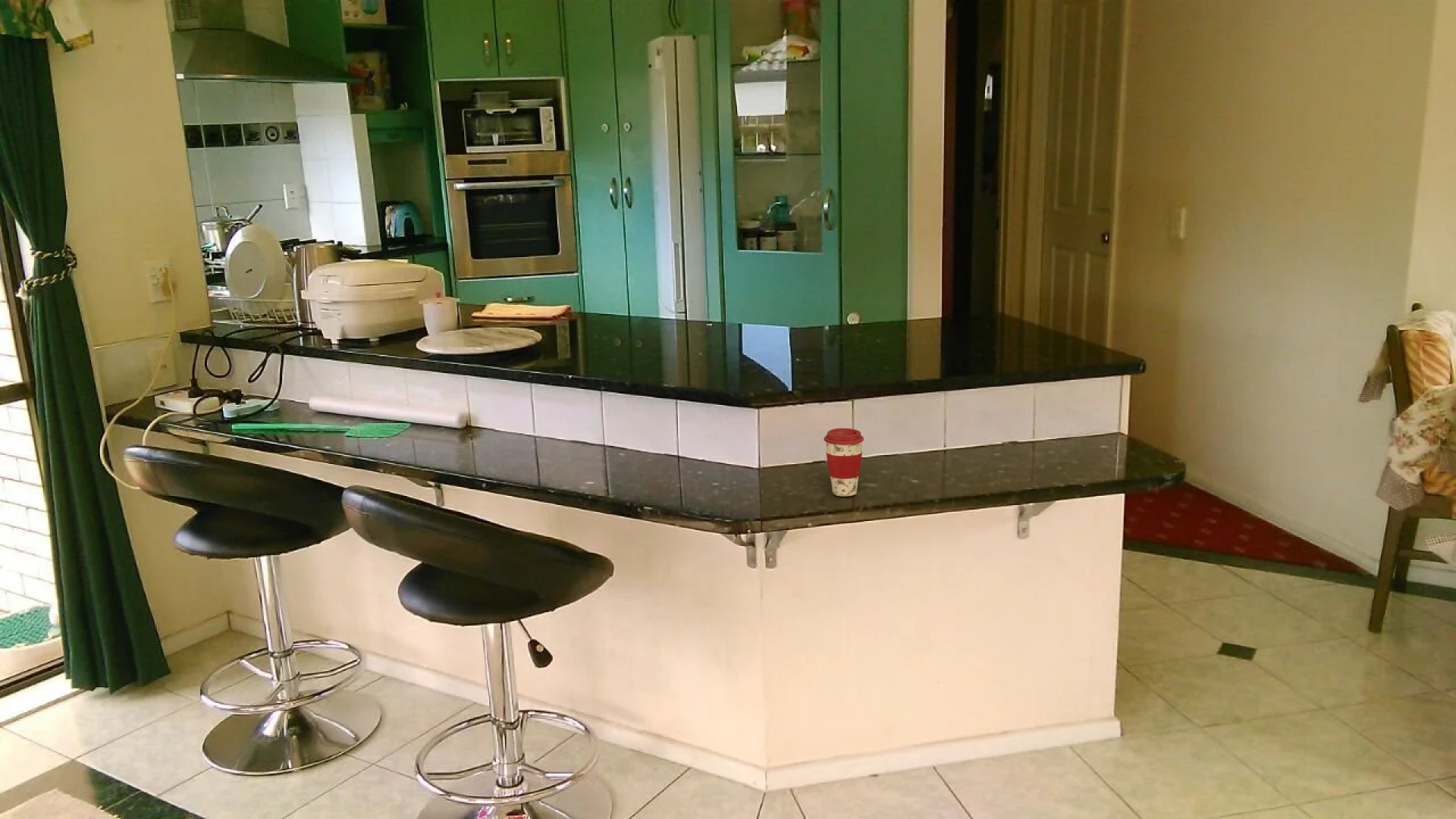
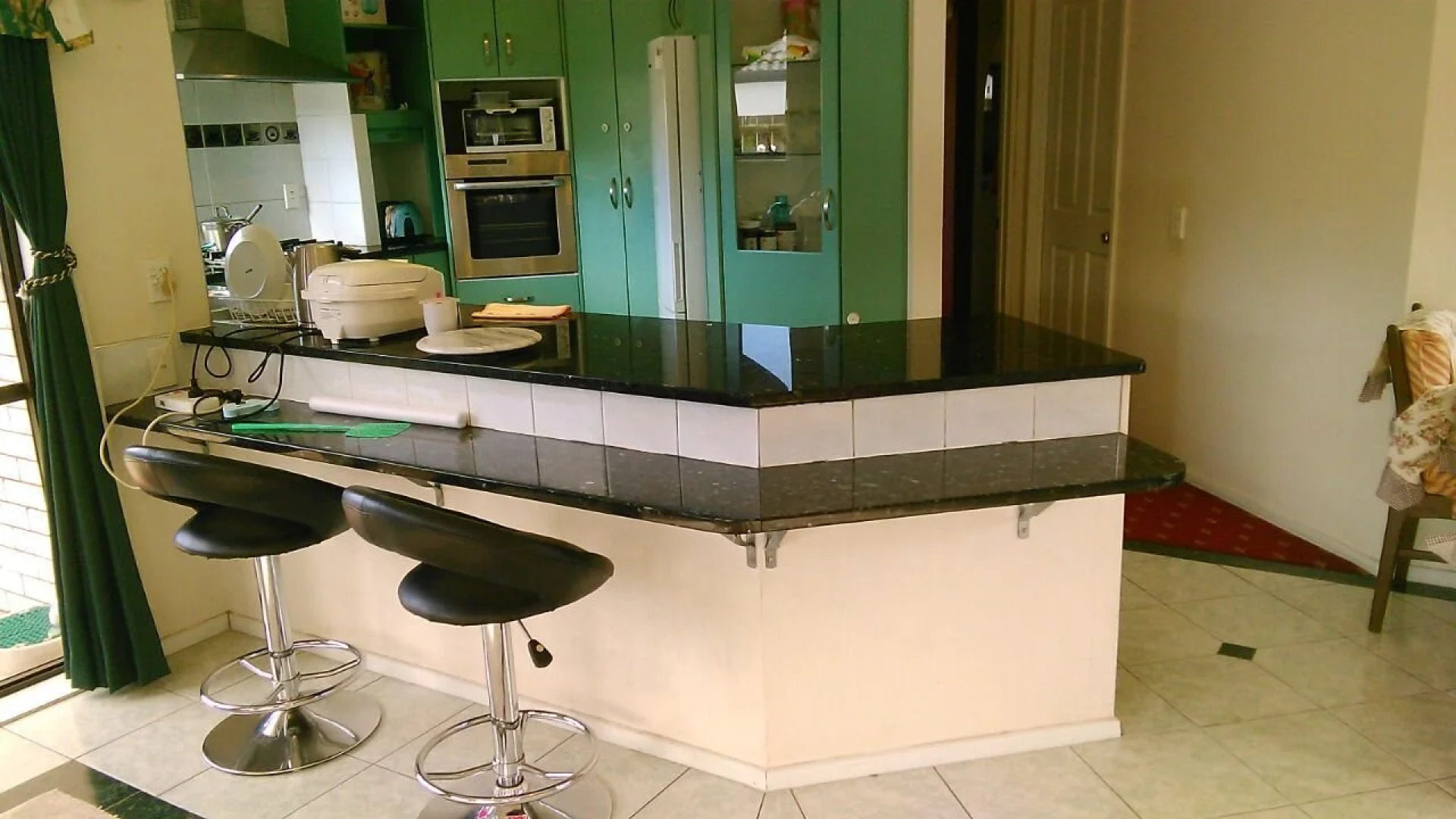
- coffee cup [823,428,864,497]
